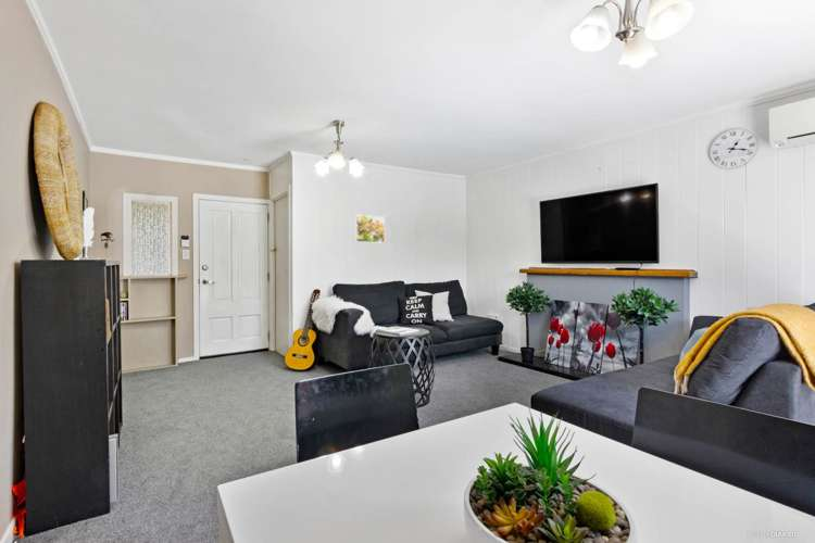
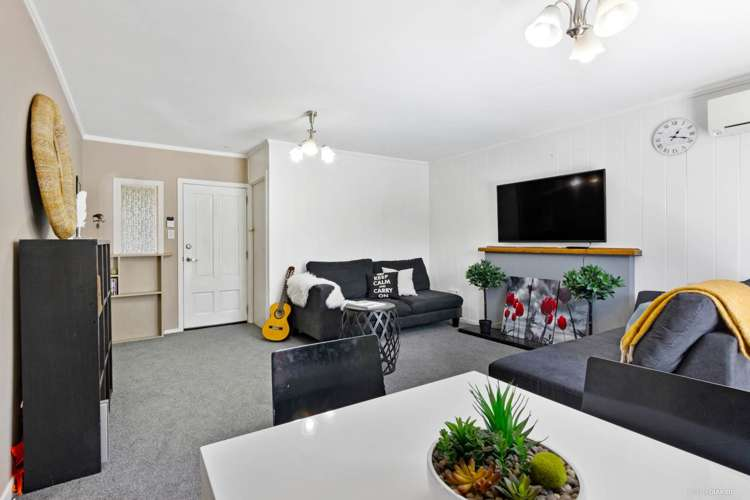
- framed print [354,214,386,244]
